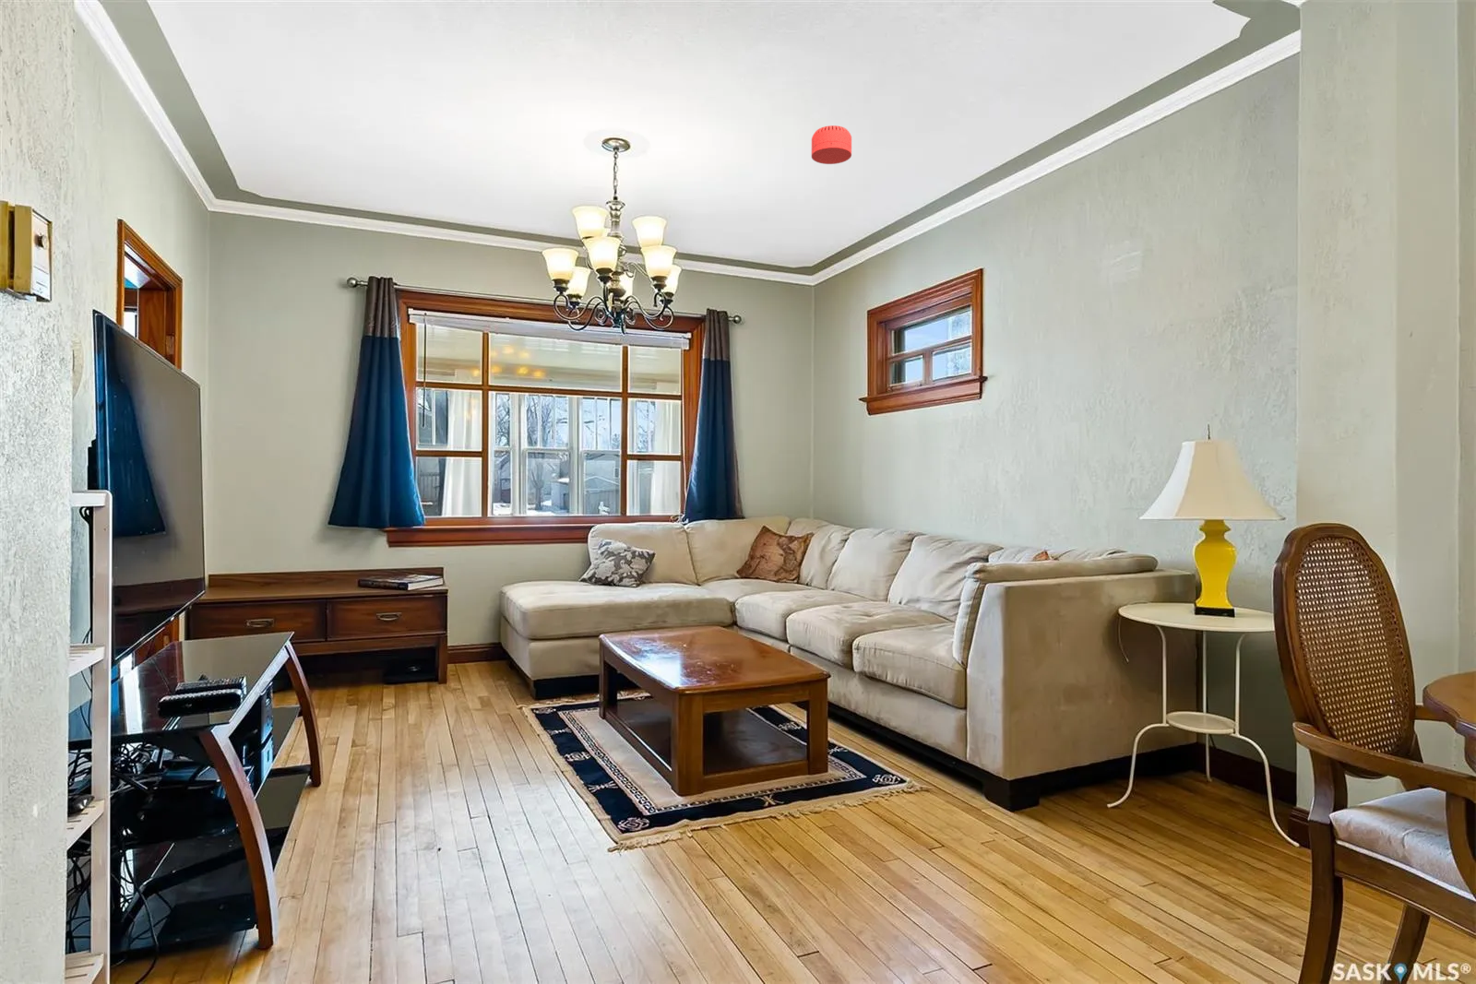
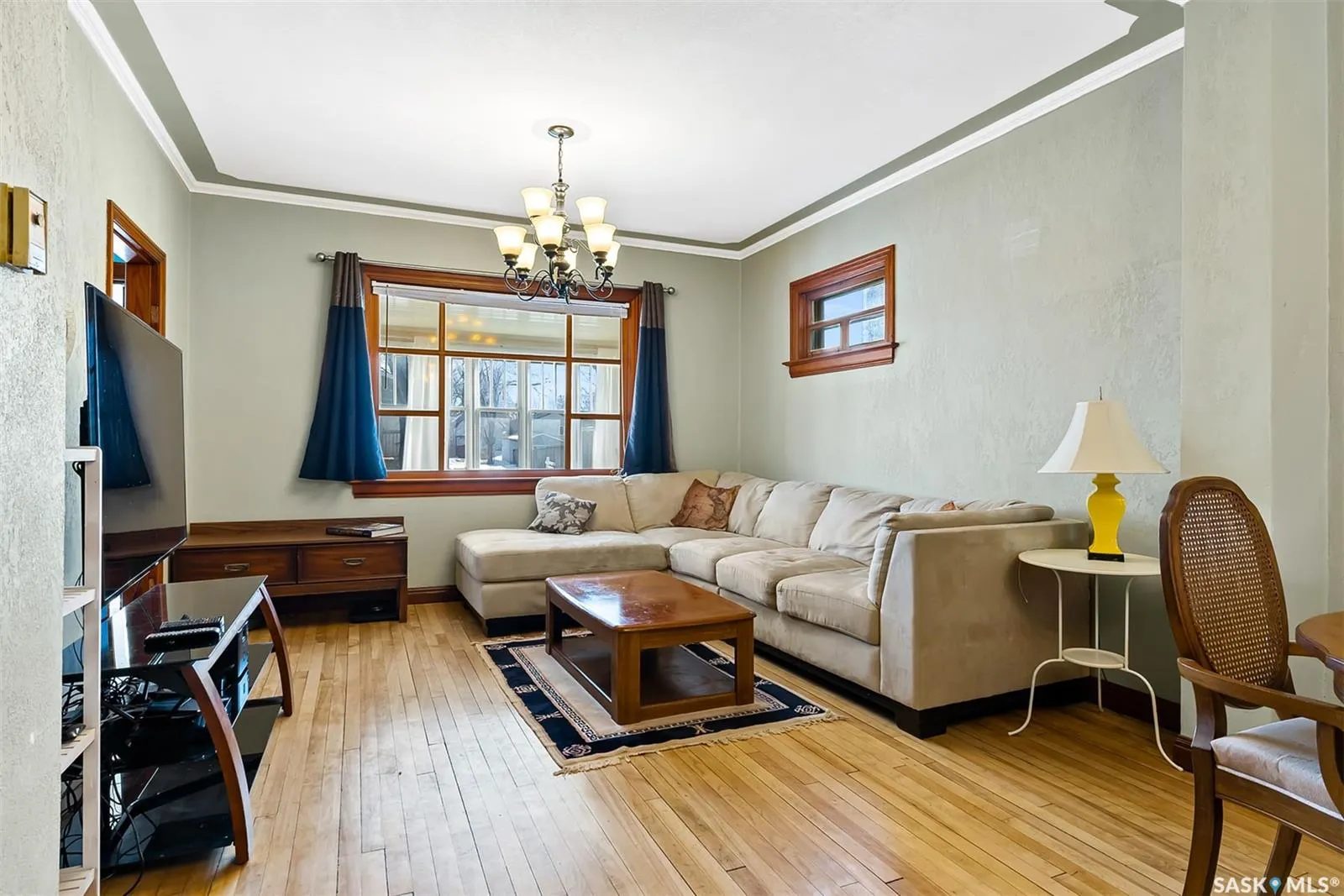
- smoke detector [810,124,852,165]
